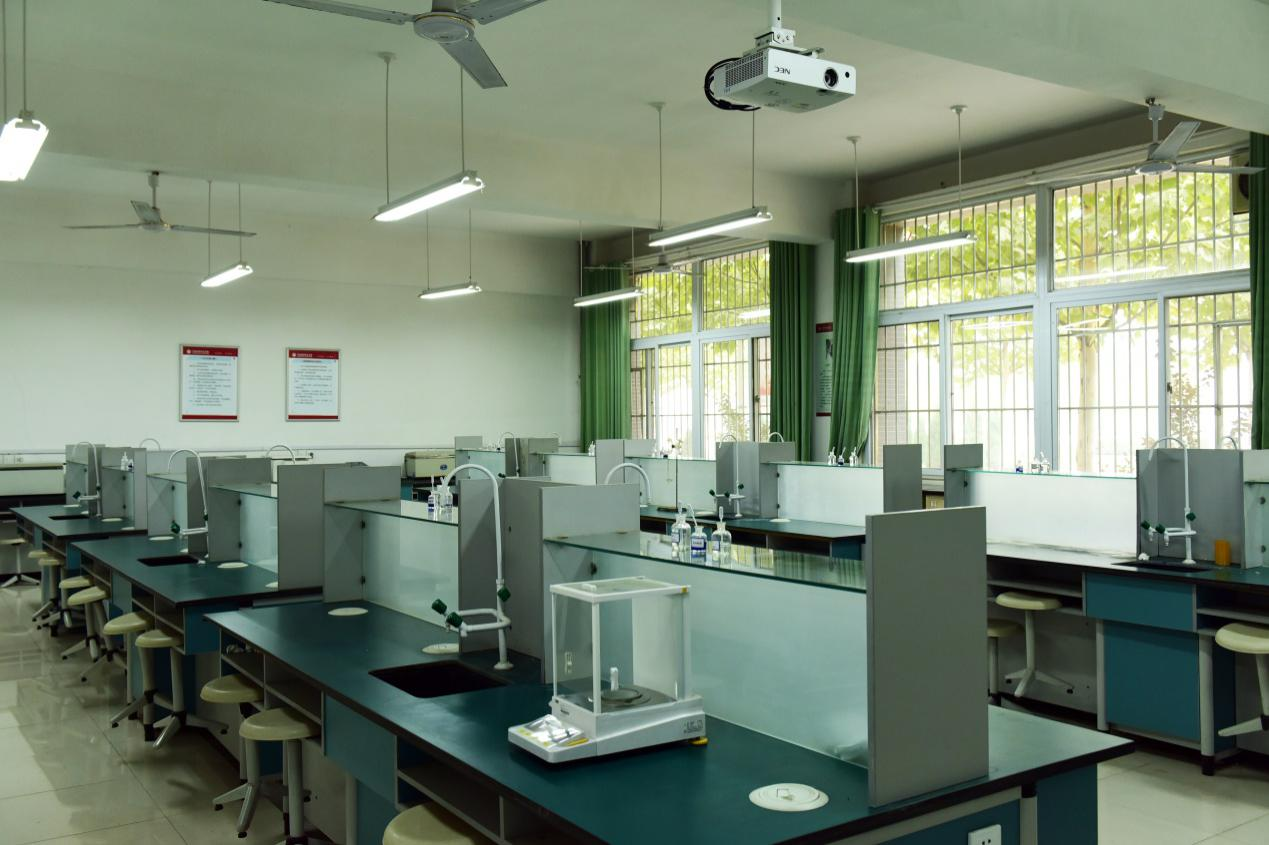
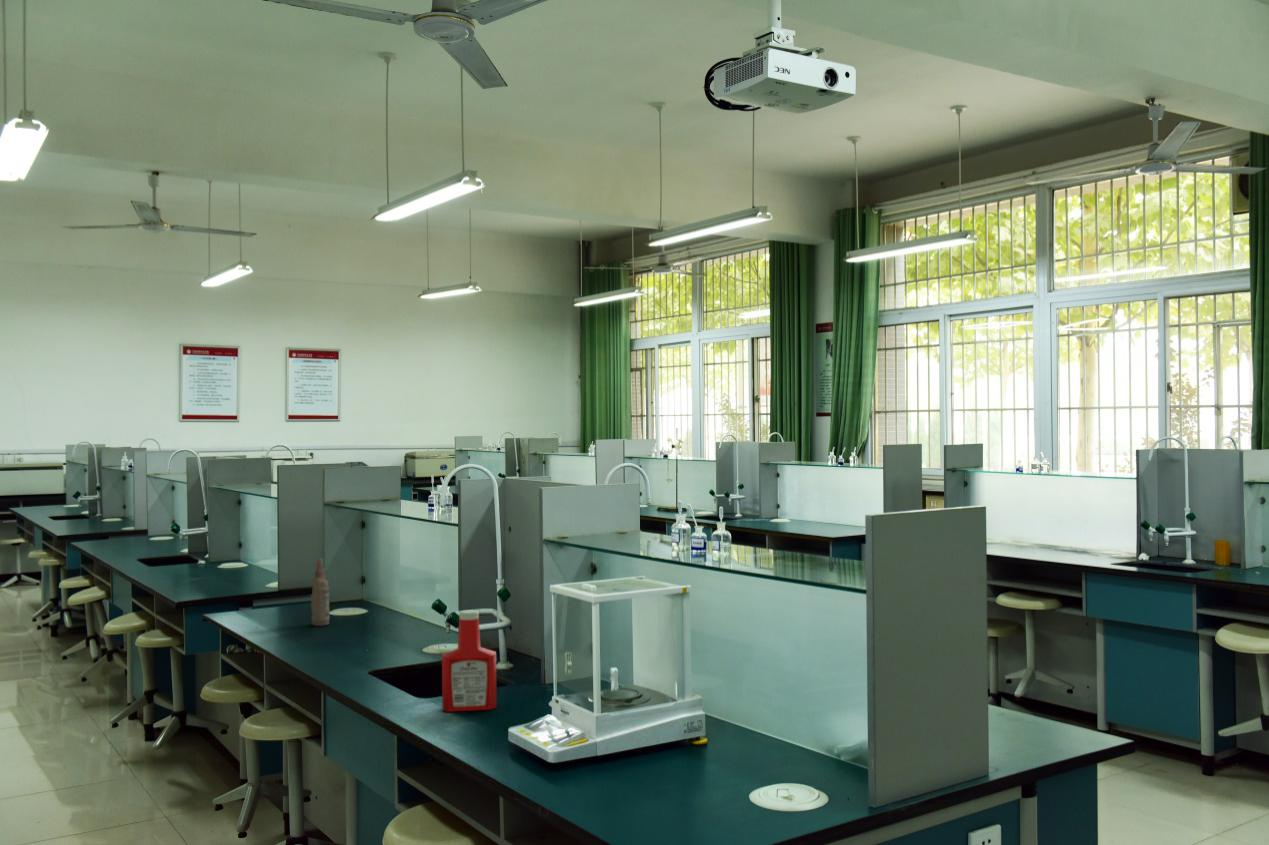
+ soap bottle [441,609,497,713]
+ bottle [310,558,330,627]
